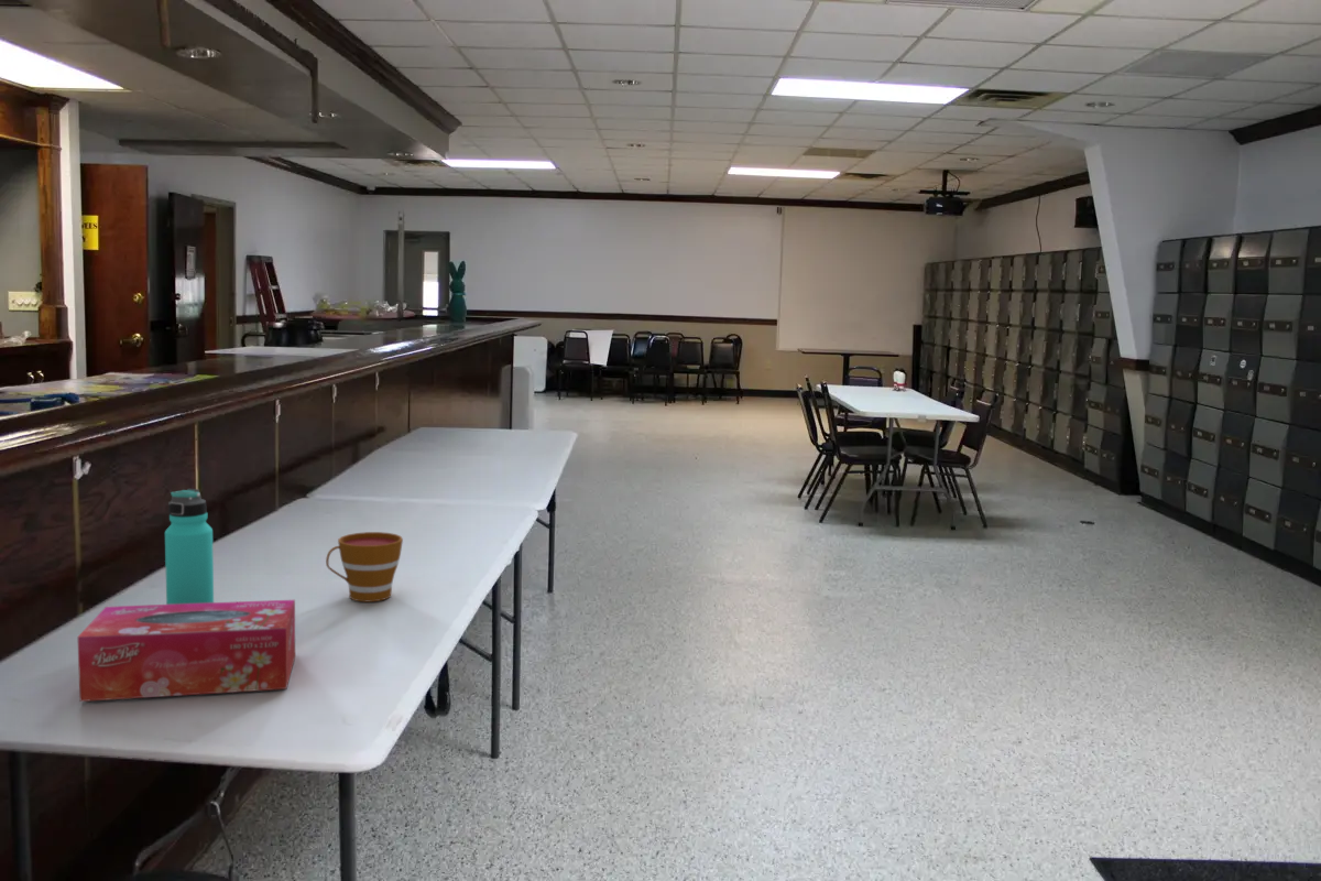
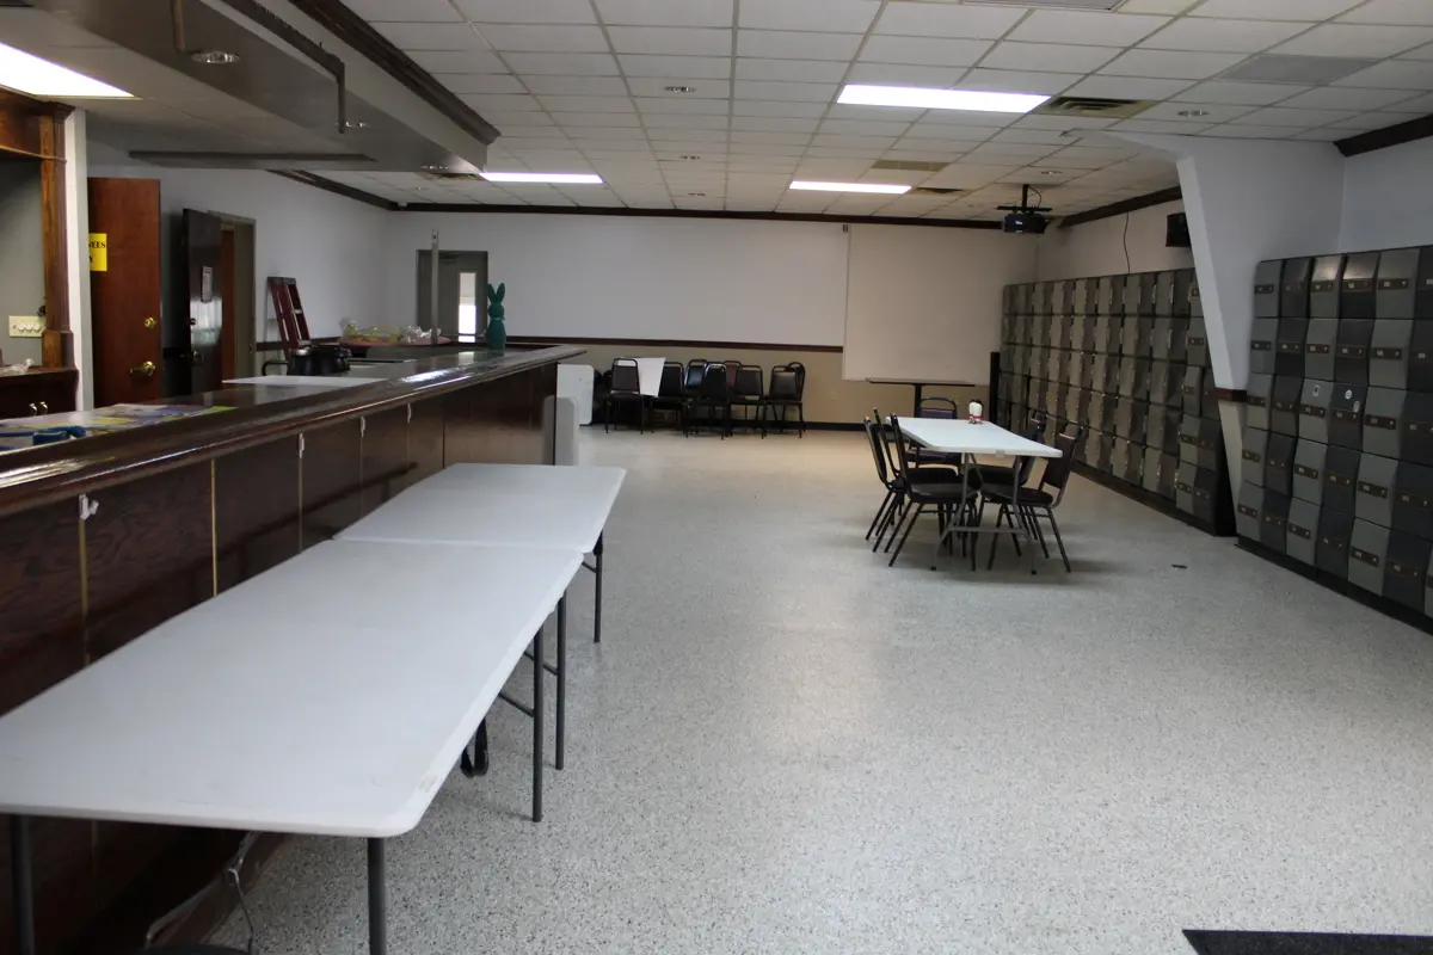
- tissue box [77,599,296,703]
- thermos bottle [164,488,215,605]
- cup [325,531,404,602]
